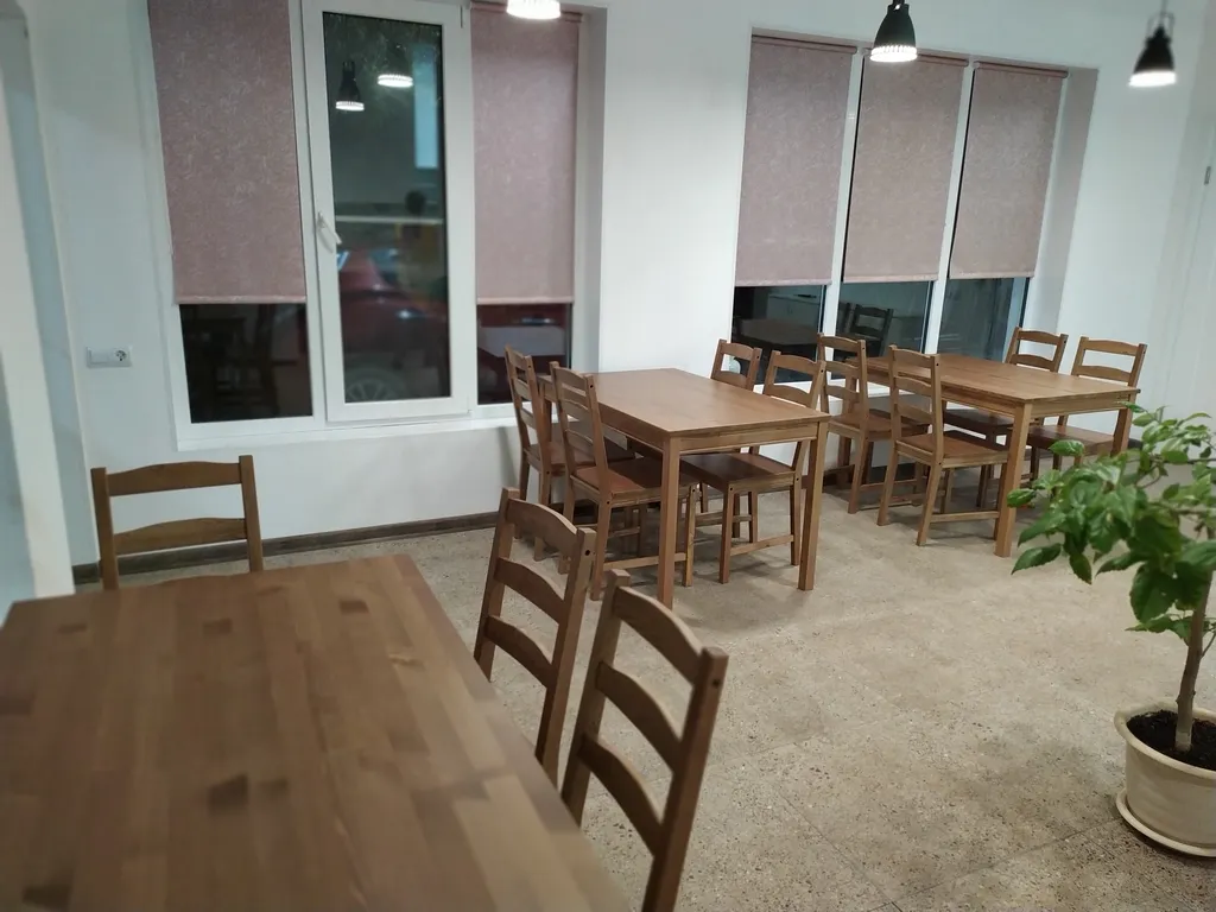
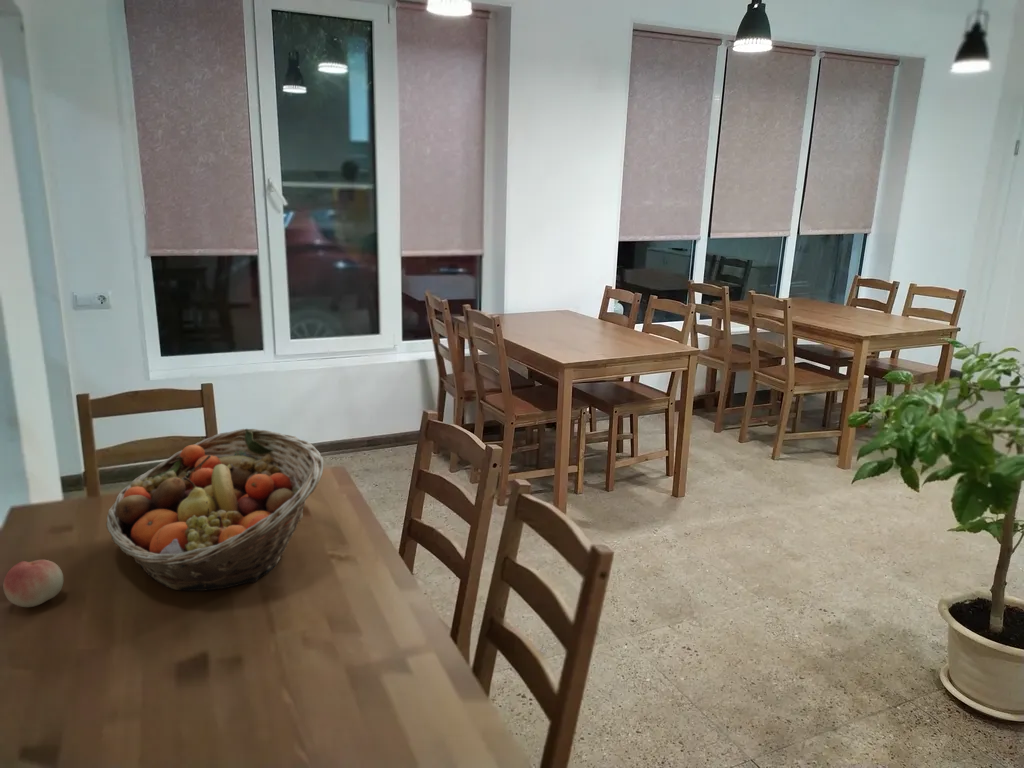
+ fruit [2,559,64,608]
+ fruit basket [105,428,324,592]
